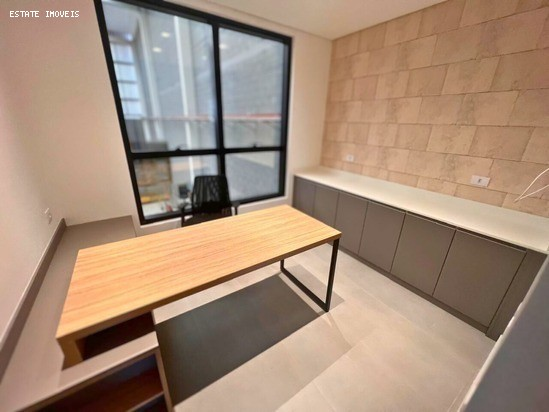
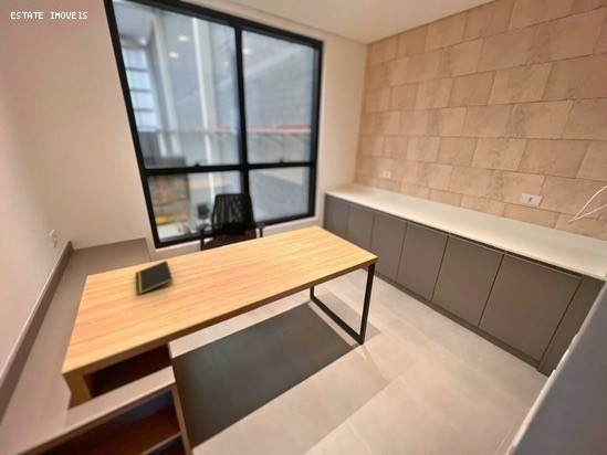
+ notepad [135,260,174,296]
